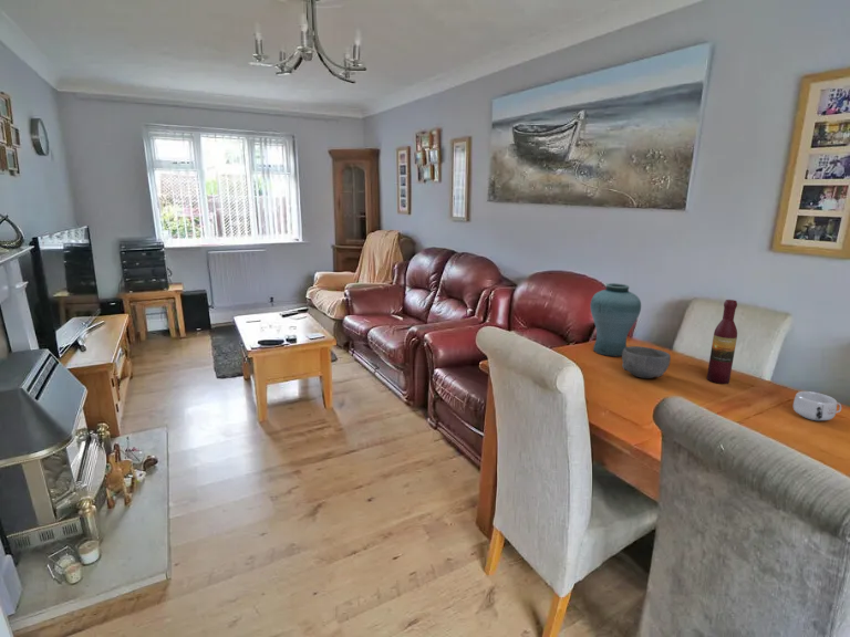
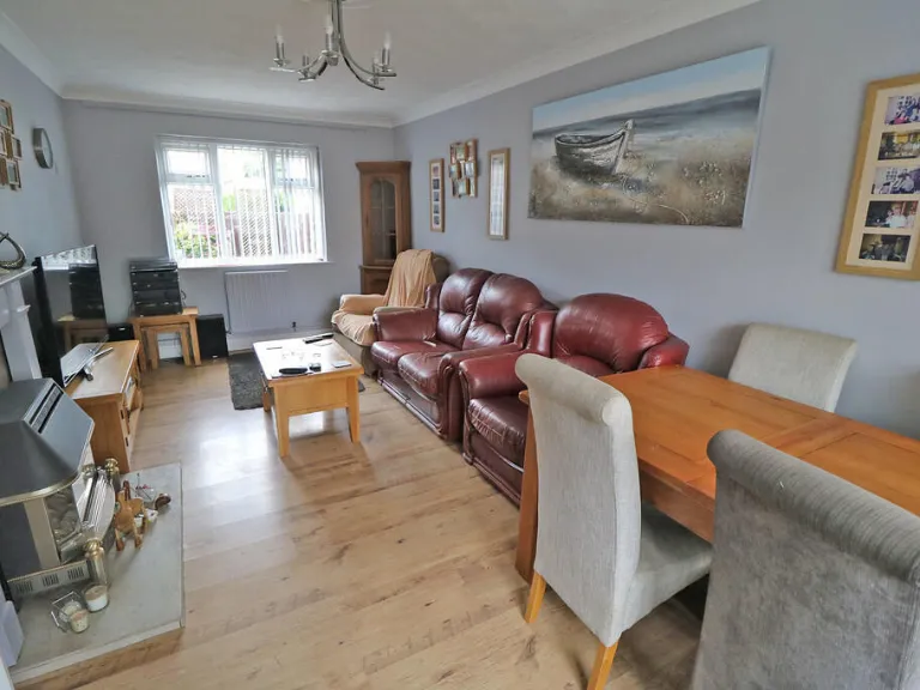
- bowl [621,345,672,379]
- vase [589,282,642,357]
- wine bottle [706,299,738,385]
- mug [792,390,842,421]
